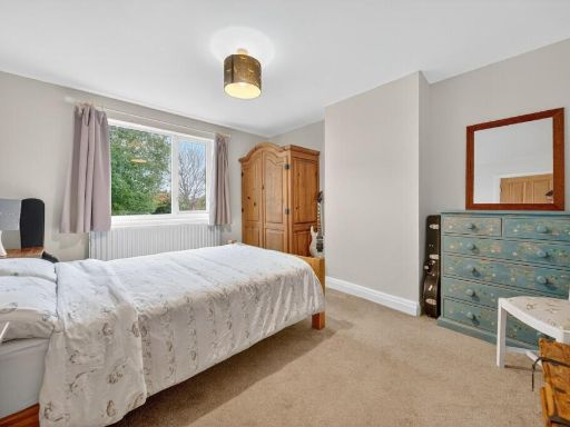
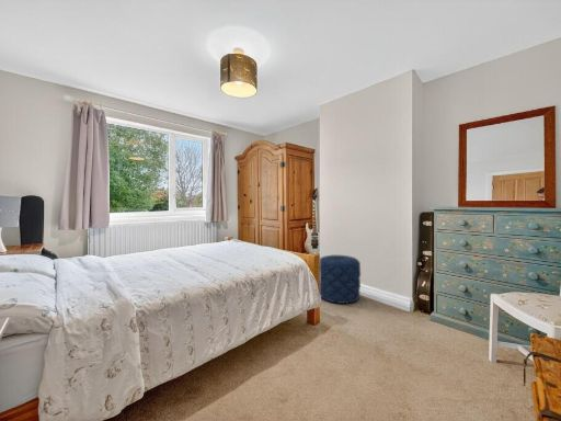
+ pouf [319,254,362,305]
